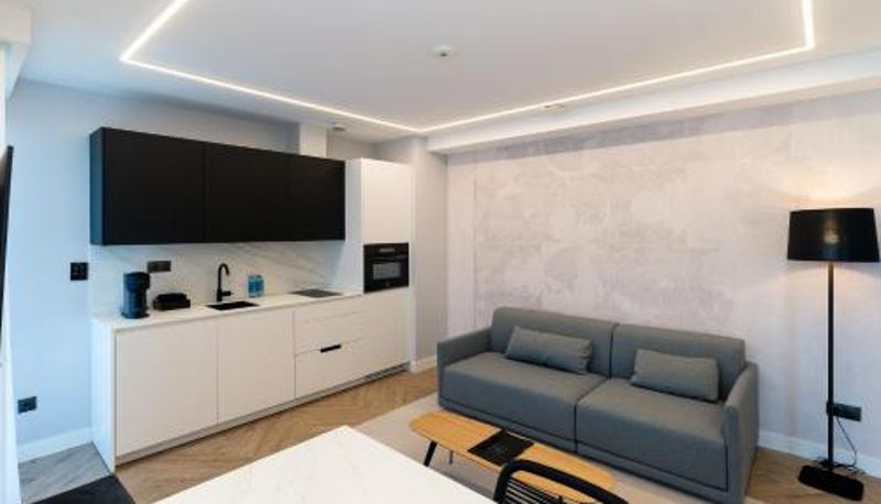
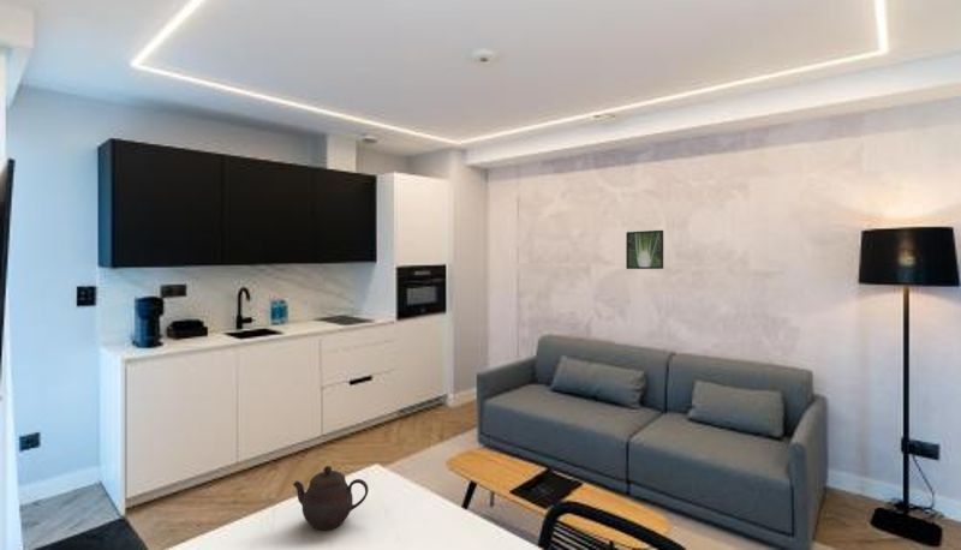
+ teapot [292,465,370,531]
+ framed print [625,229,664,270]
